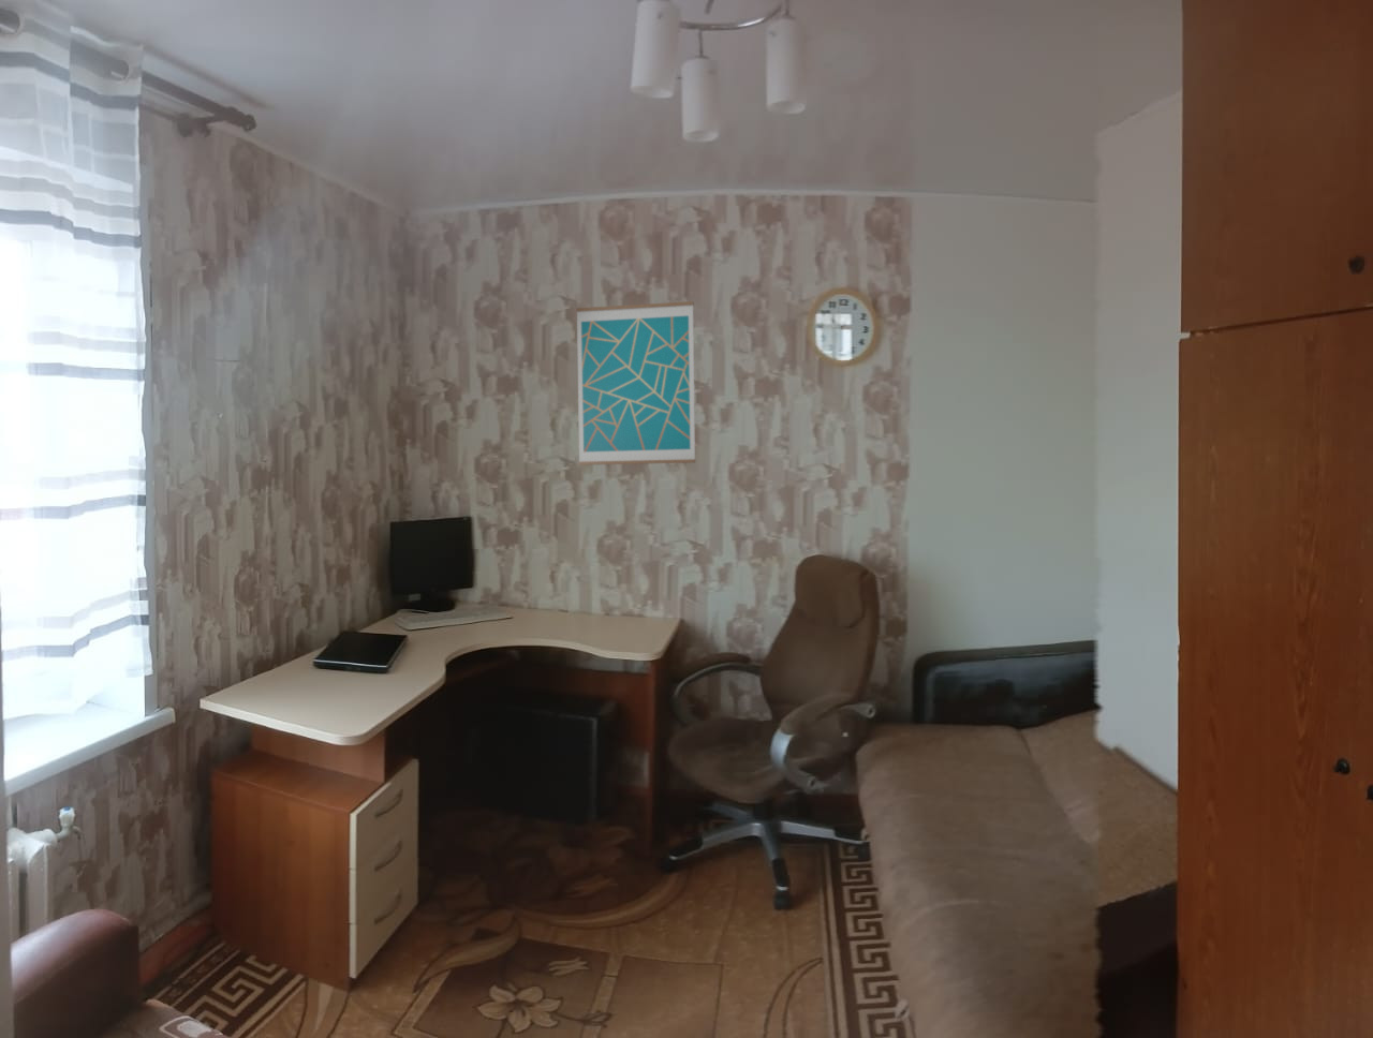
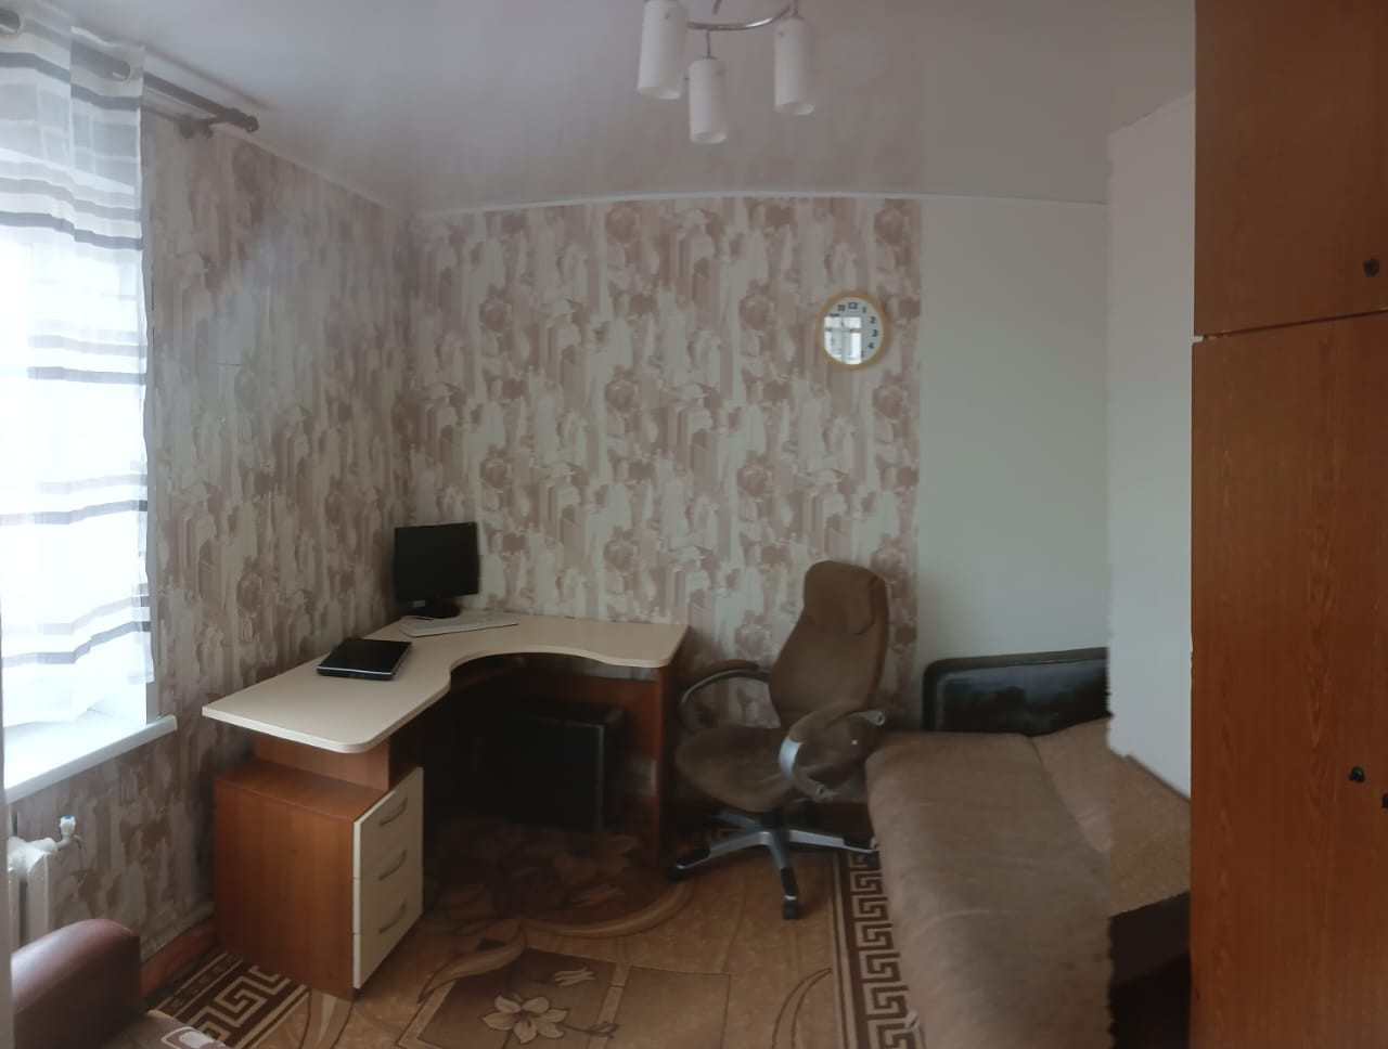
- wall art [576,300,696,467]
